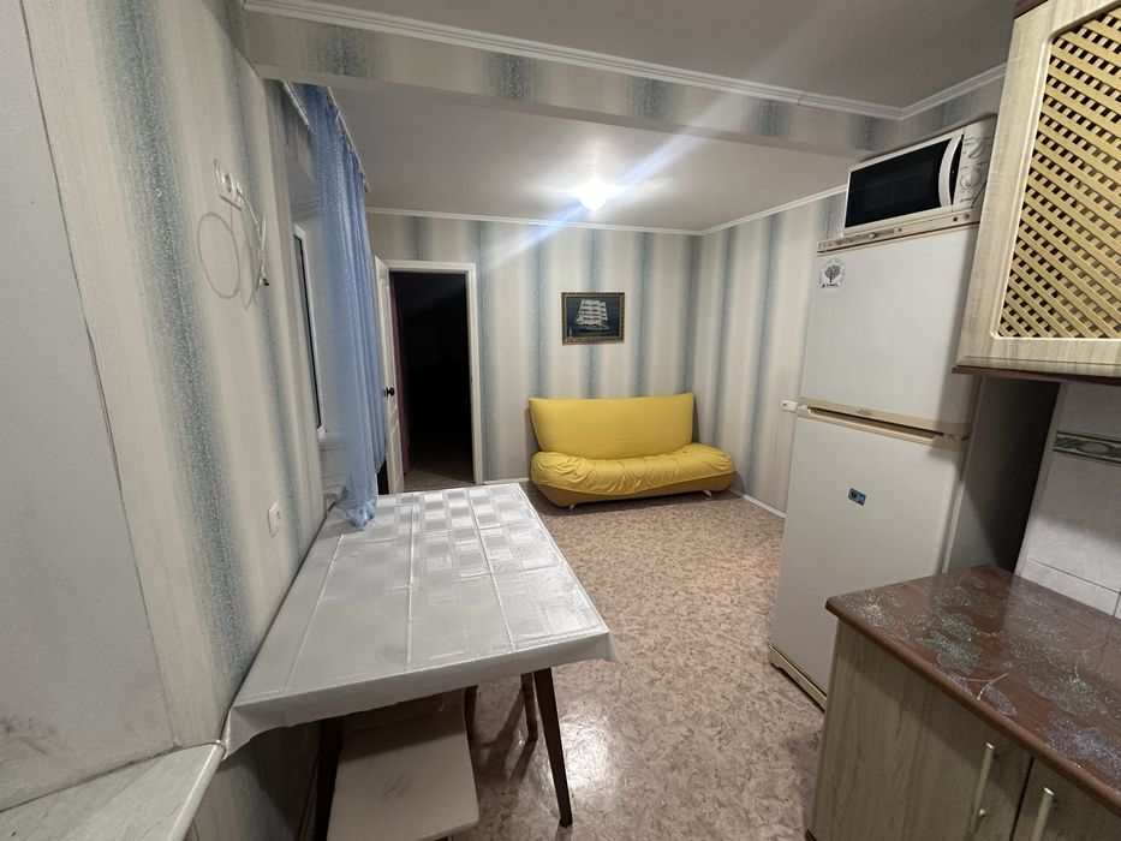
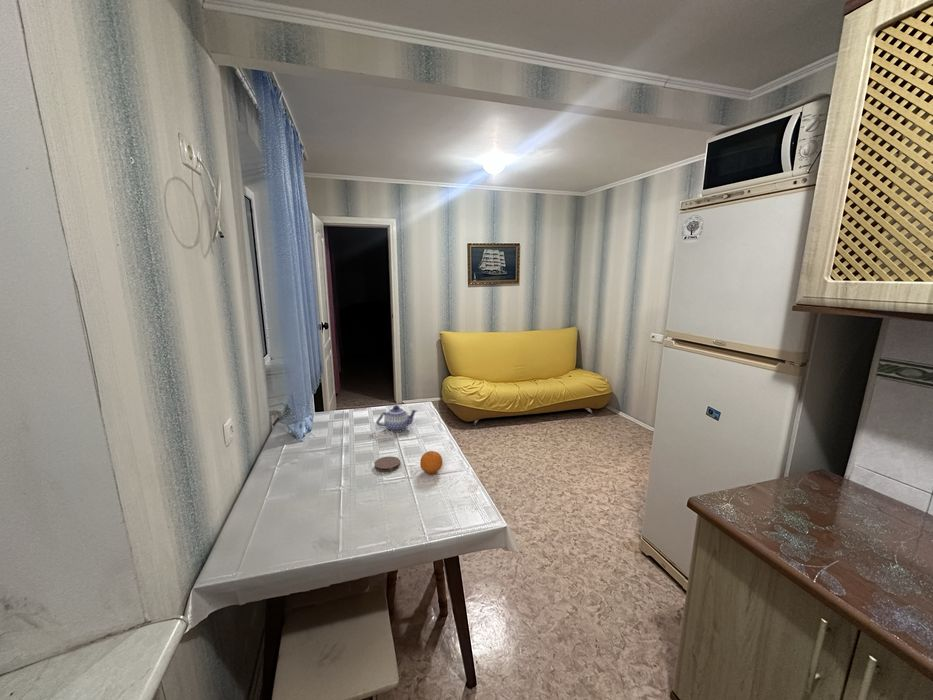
+ coaster [373,455,401,473]
+ teapot [375,404,418,433]
+ fruit [419,450,443,475]
